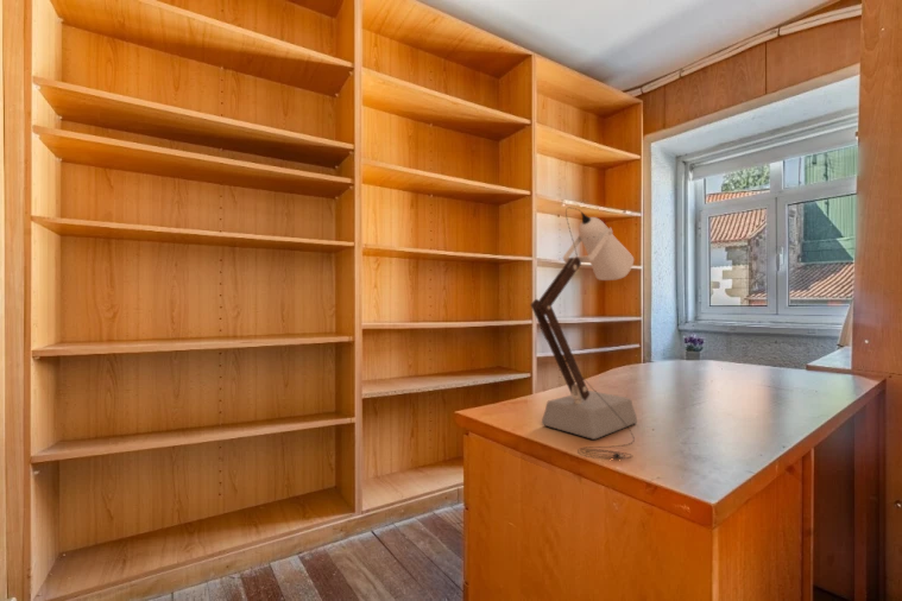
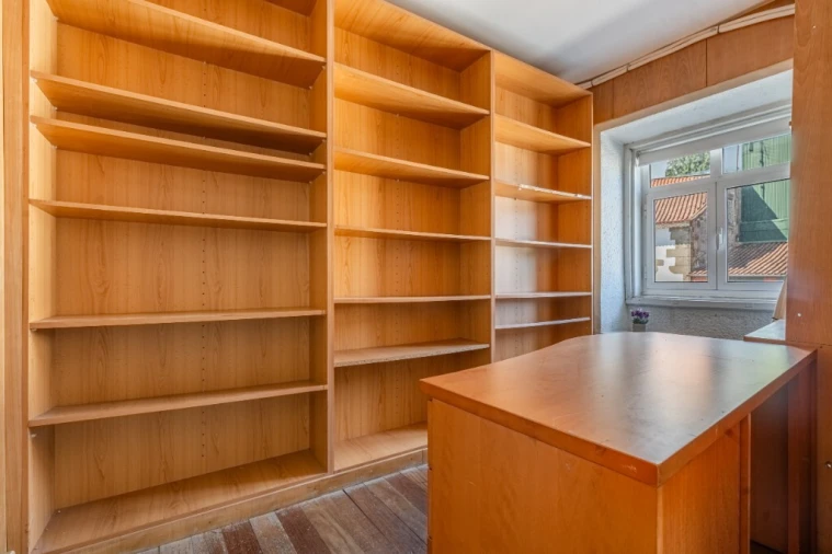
- desk lamp [529,207,638,460]
